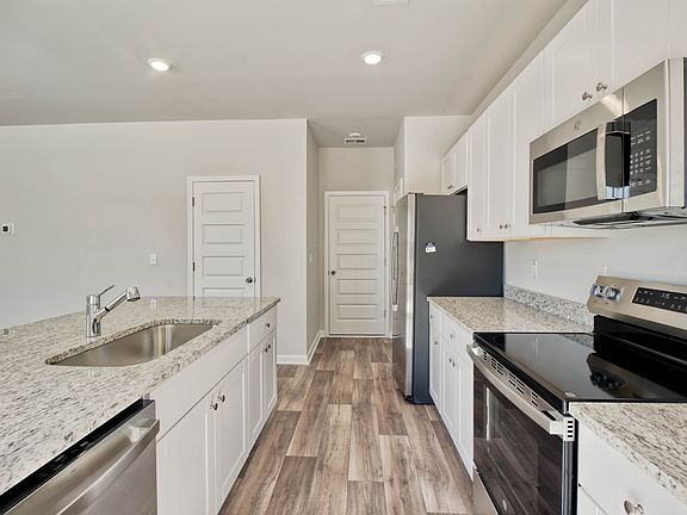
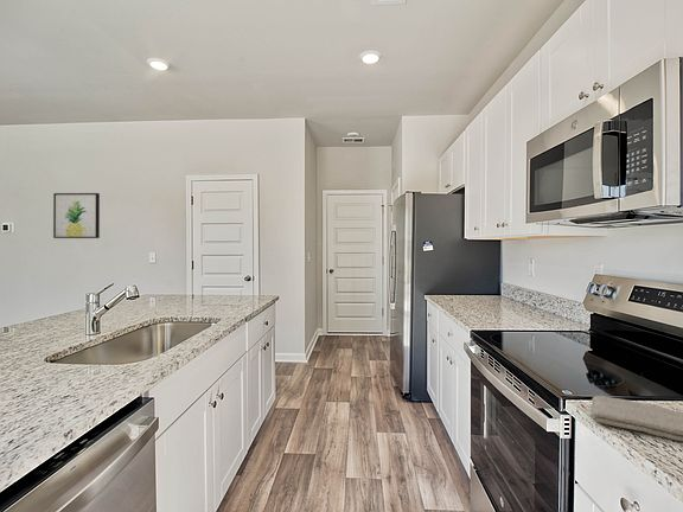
+ washcloth [591,395,683,442]
+ wall art [52,192,101,239]
